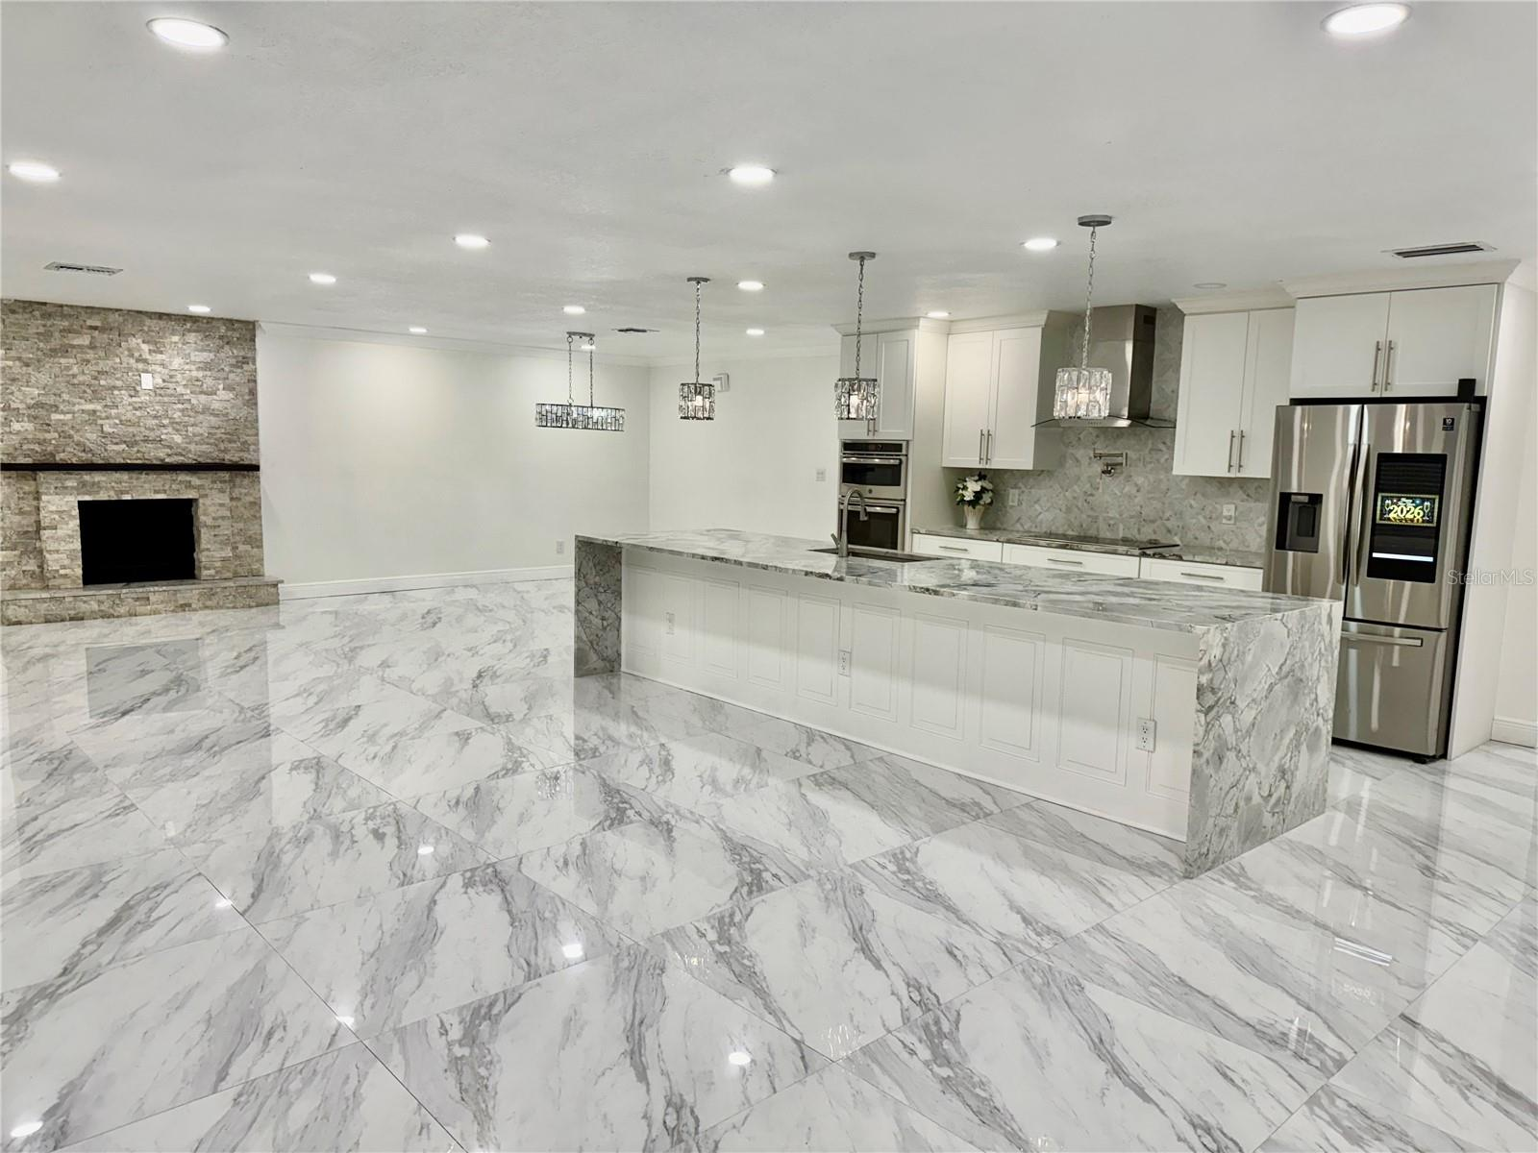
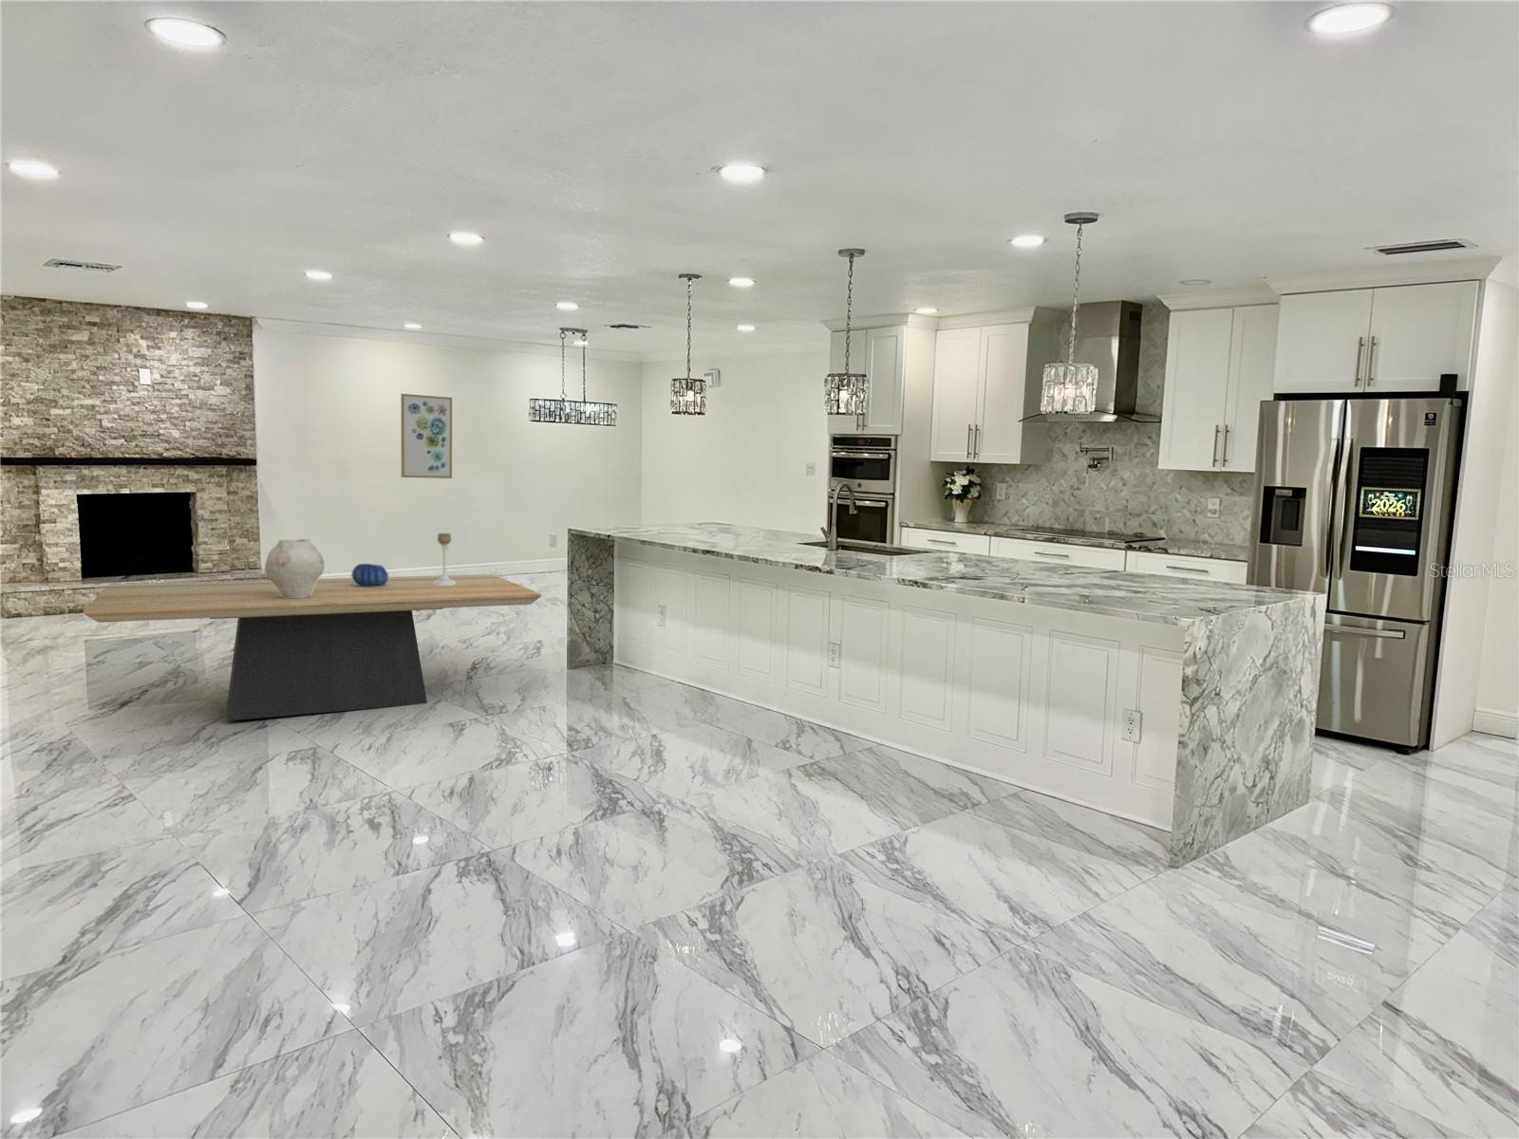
+ vase [264,538,325,598]
+ candle holder [434,532,456,585]
+ decorative bowl [350,562,389,586]
+ dining table [83,573,542,721]
+ wall art [399,392,453,480]
